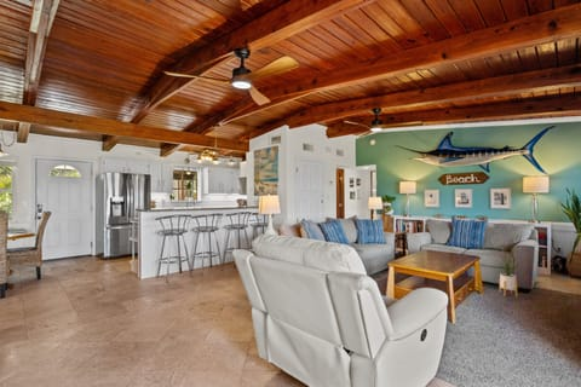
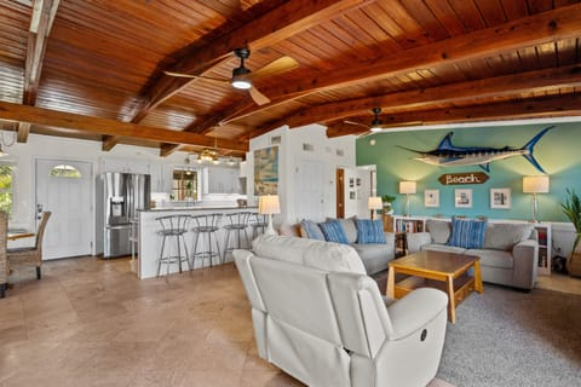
- house plant [490,243,520,298]
